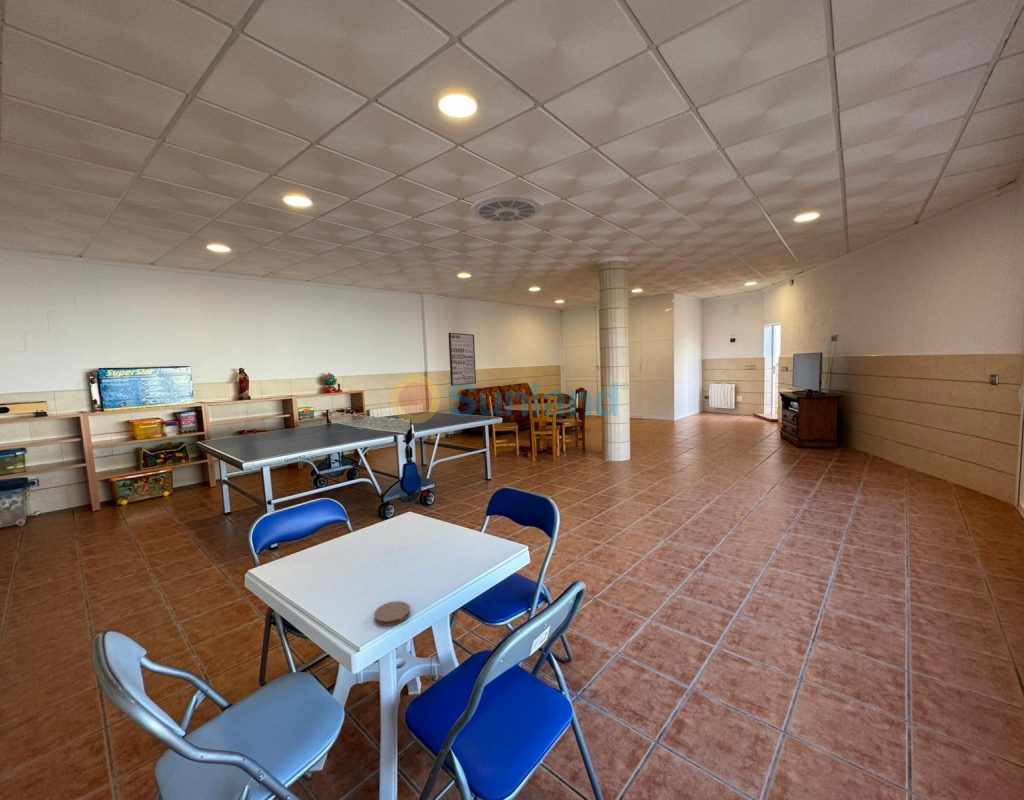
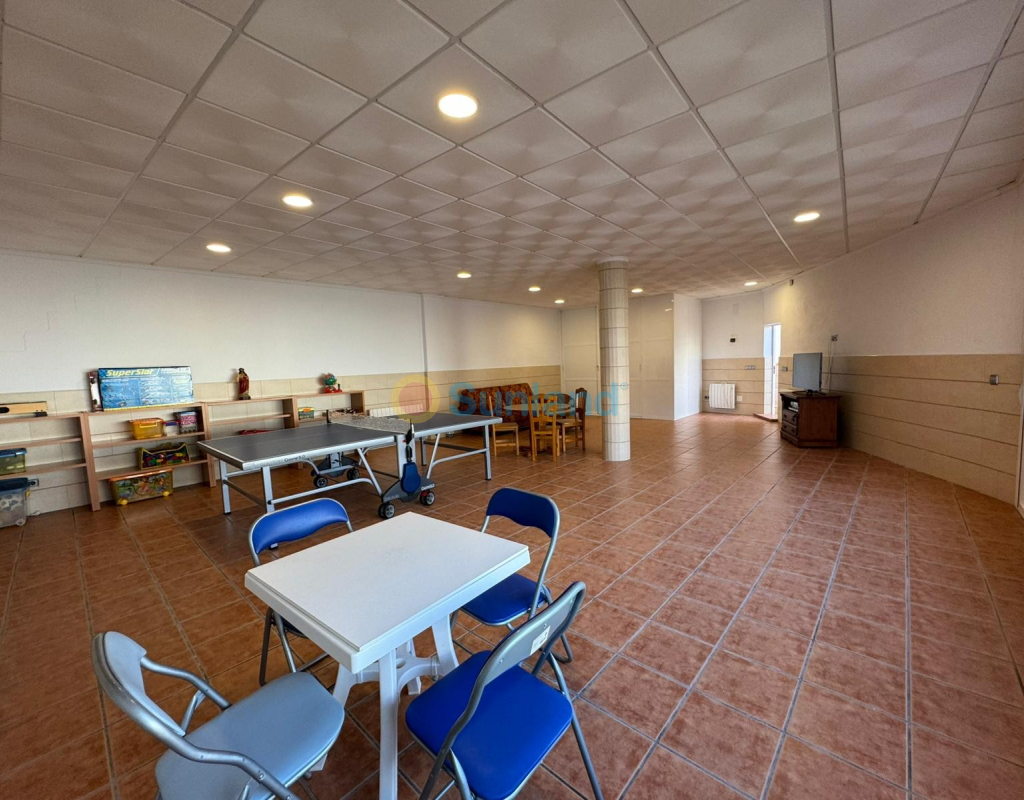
- coaster [373,600,411,627]
- ceiling vent [469,194,544,224]
- wall art [448,332,477,387]
